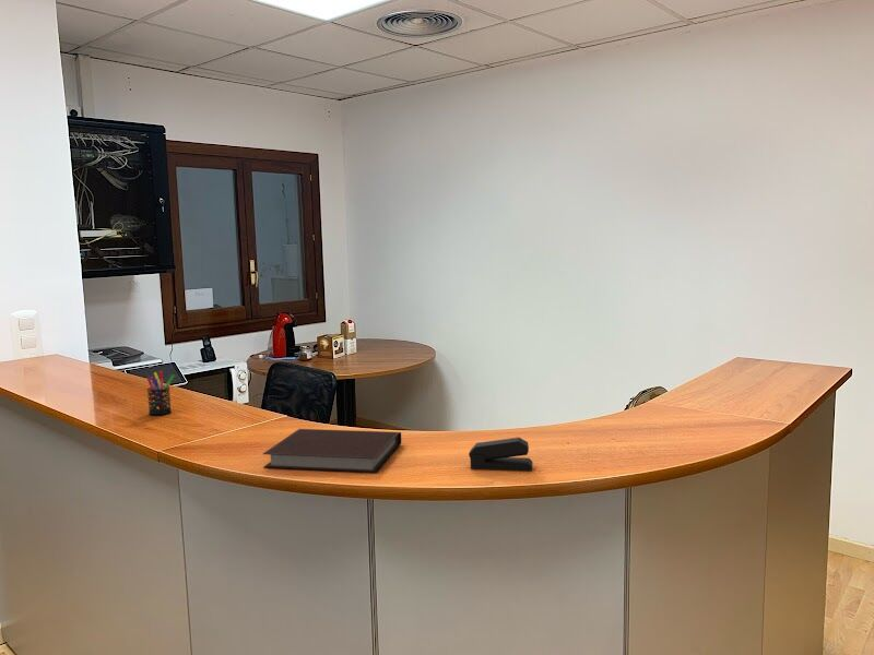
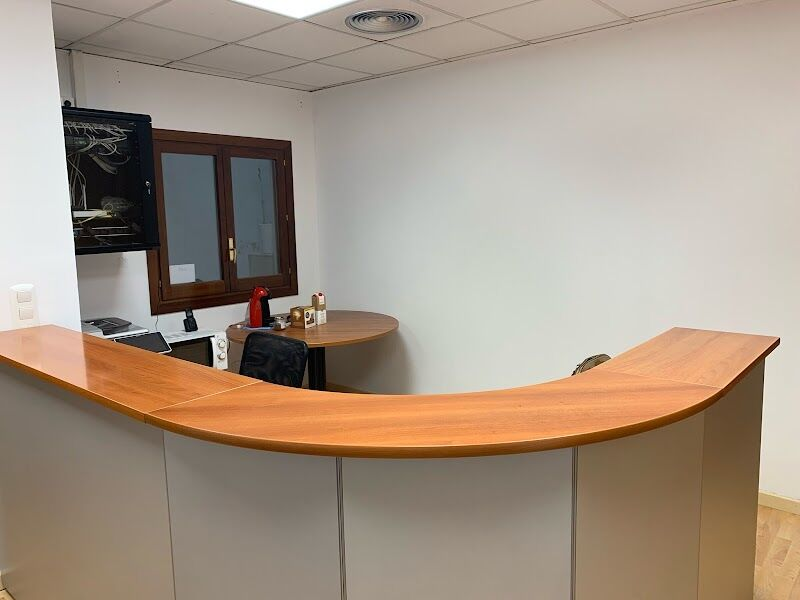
- pen holder [146,370,176,416]
- stapler [468,437,534,472]
- notebook [262,428,402,474]
